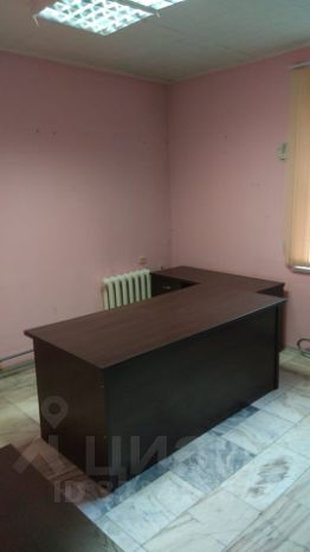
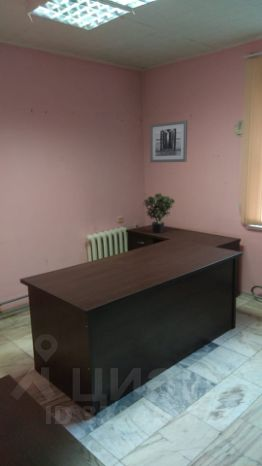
+ wall art [149,119,188,163]
+ potted plant [143,192,176,234]
